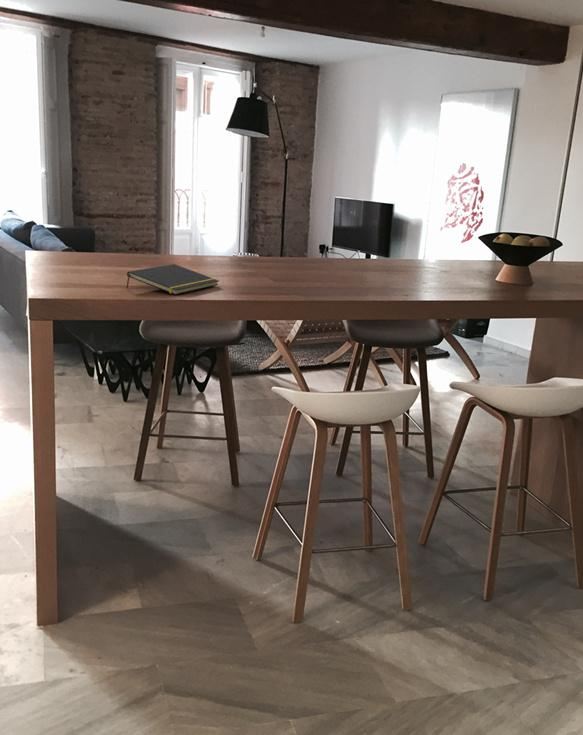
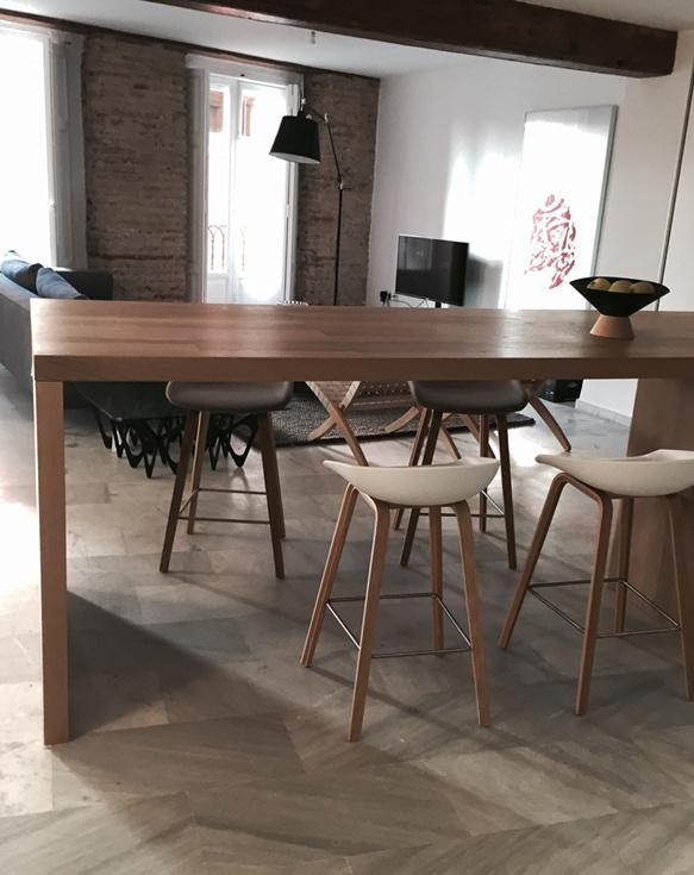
- notepad [125,263,220,296]
